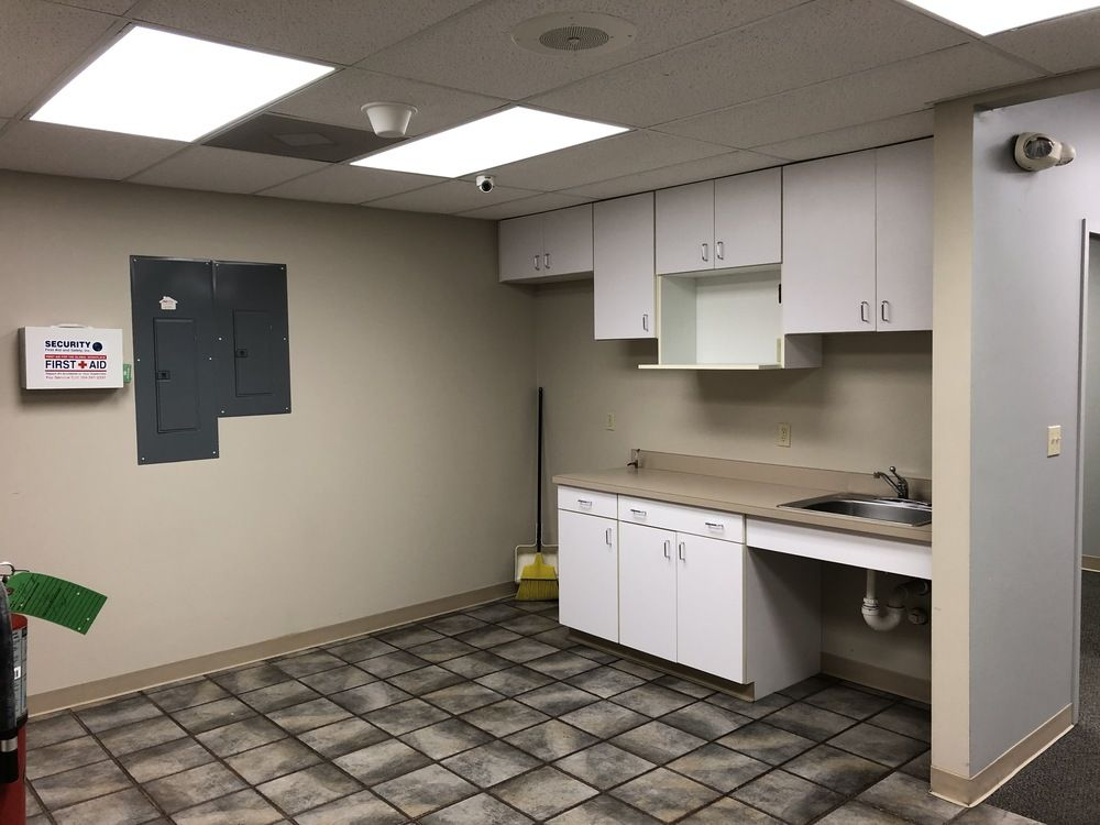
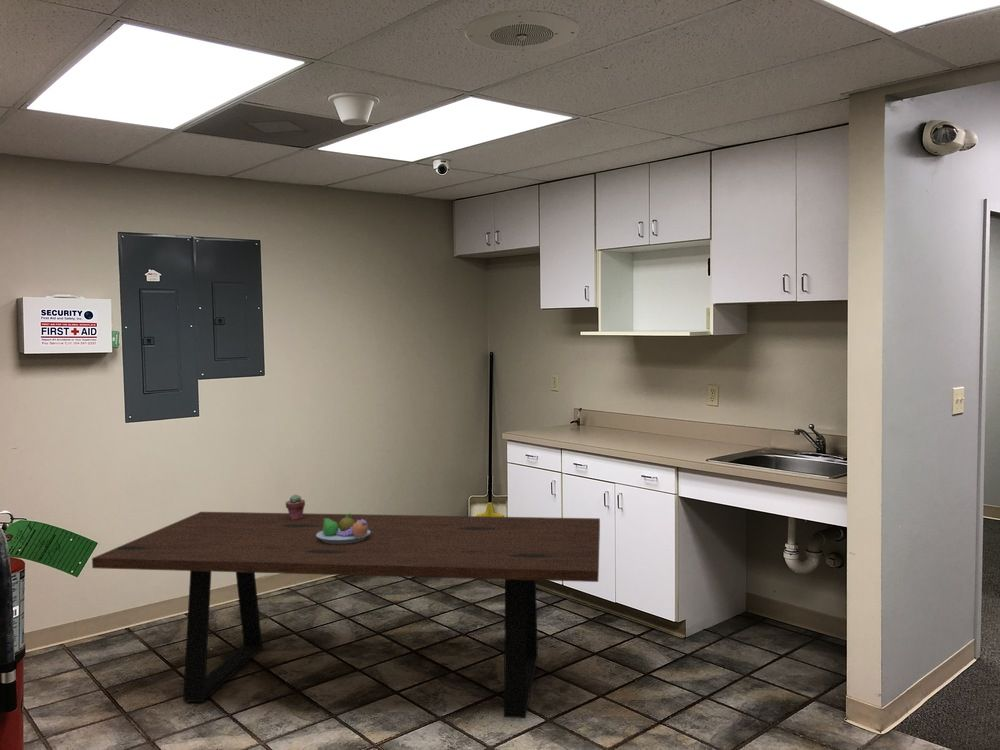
+ fruit bowl [316,513,370,544]
+ dining table [91,511,601,719]
+ potted succulent [285,493,306,520]
